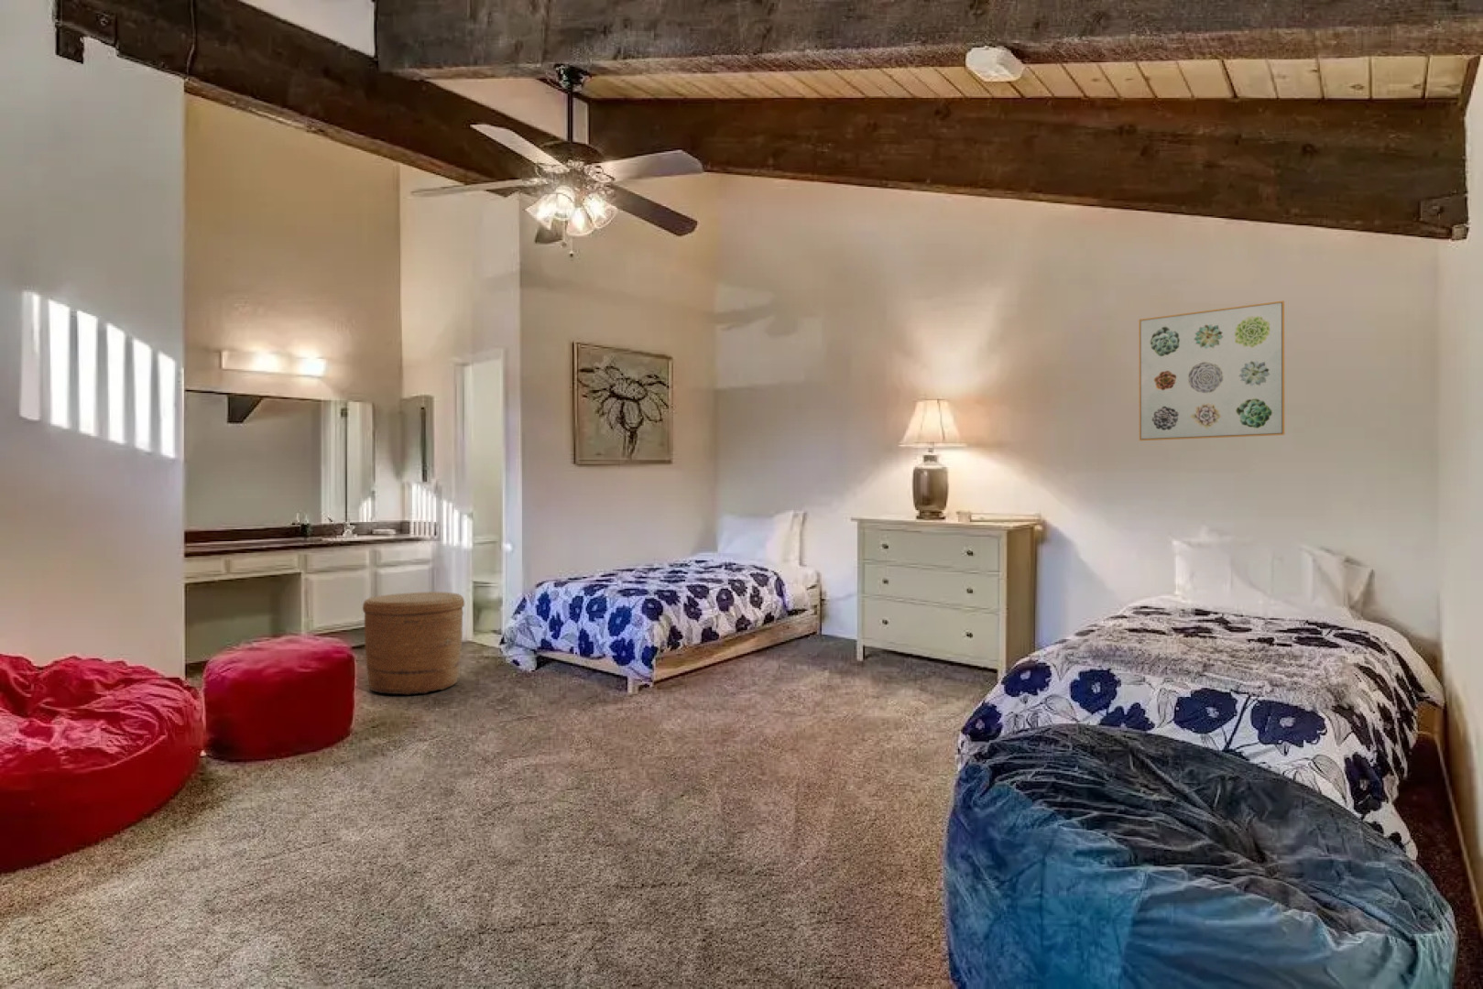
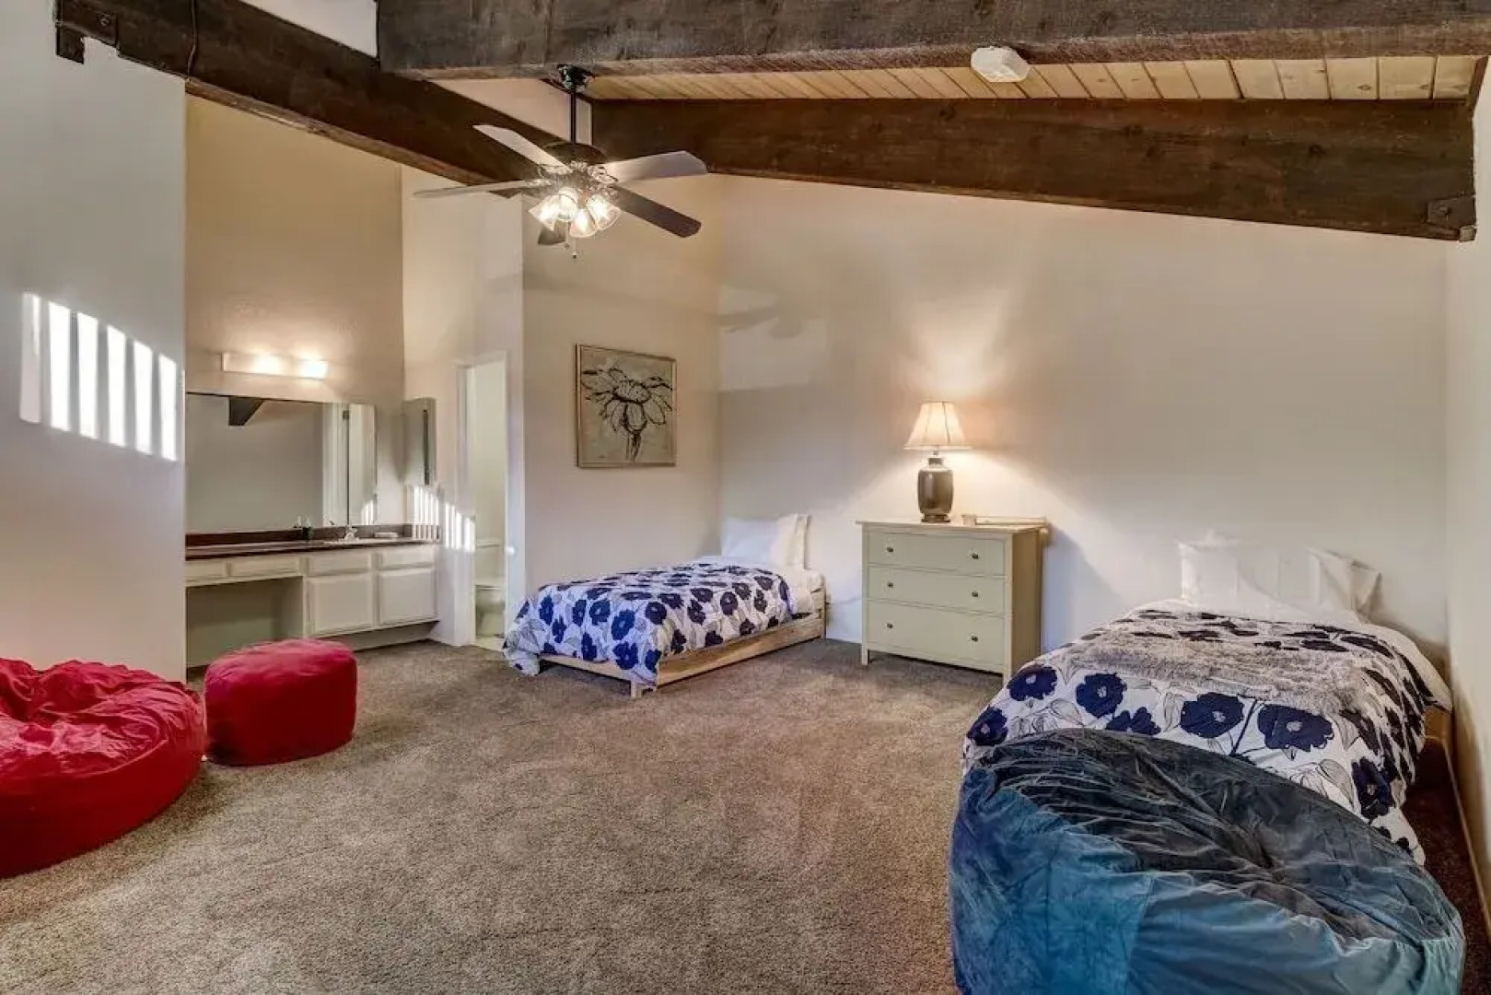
- basket [362,591,465,696]
- wall art [1137,299,1285,442]
